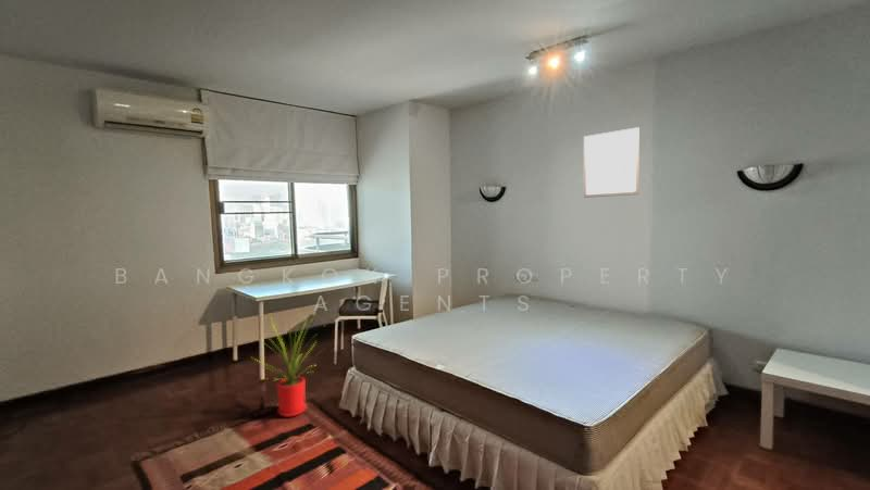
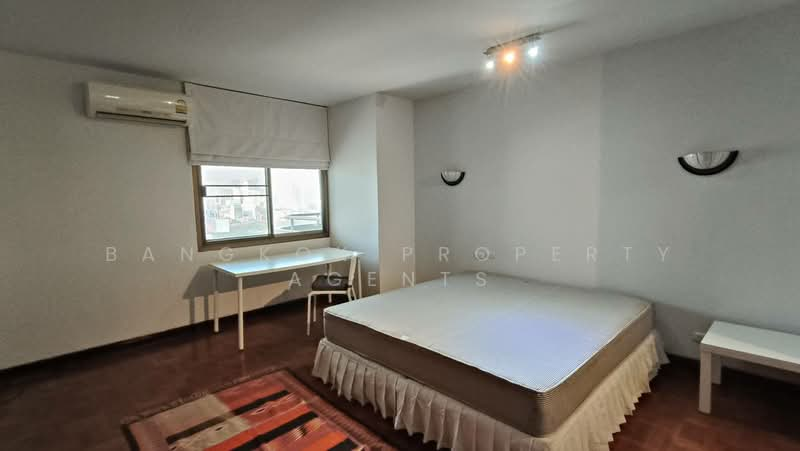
- wall art [583,126,641,199]
- house plant [247,309,328,418]
